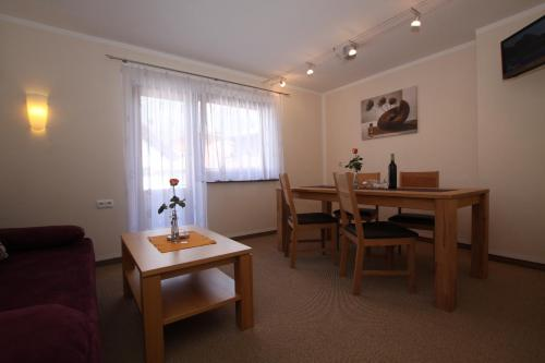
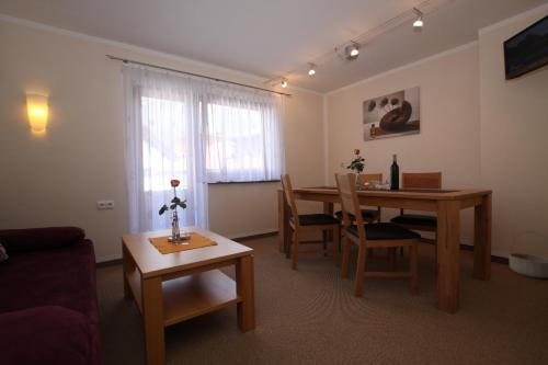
+ basket [507,230,548,280]
